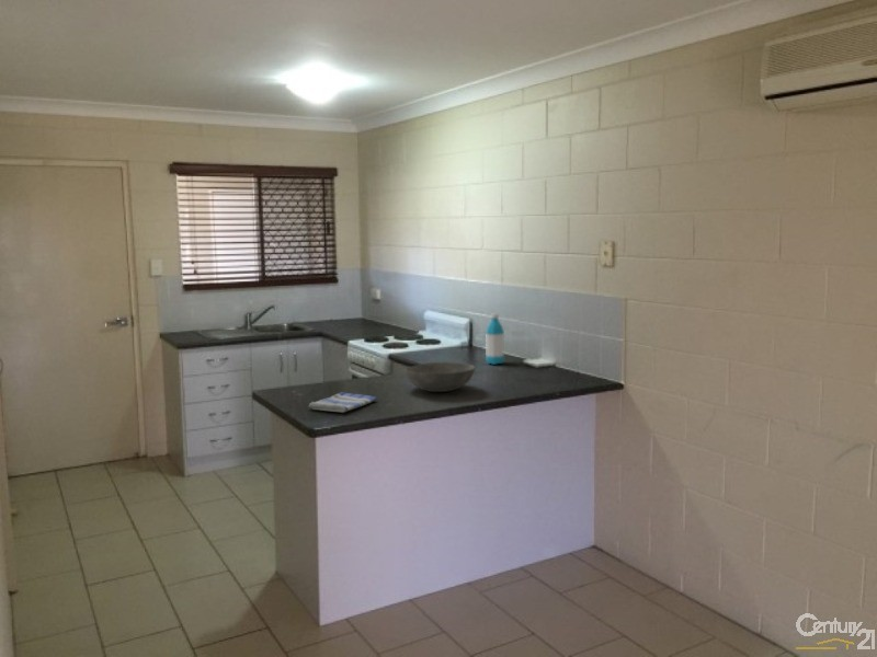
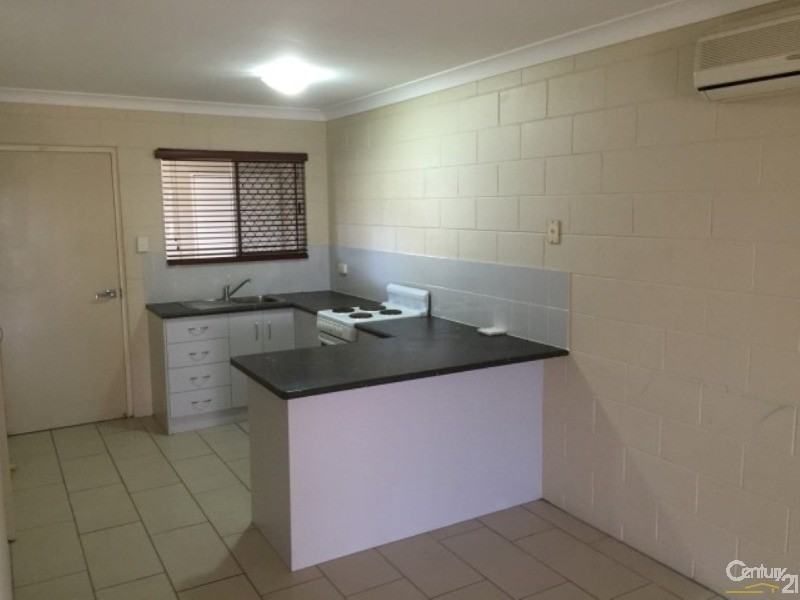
- dish towel [308,391,378,414]
- bowl [403,361,476,393]
- water bottle [485,312,505,366]
